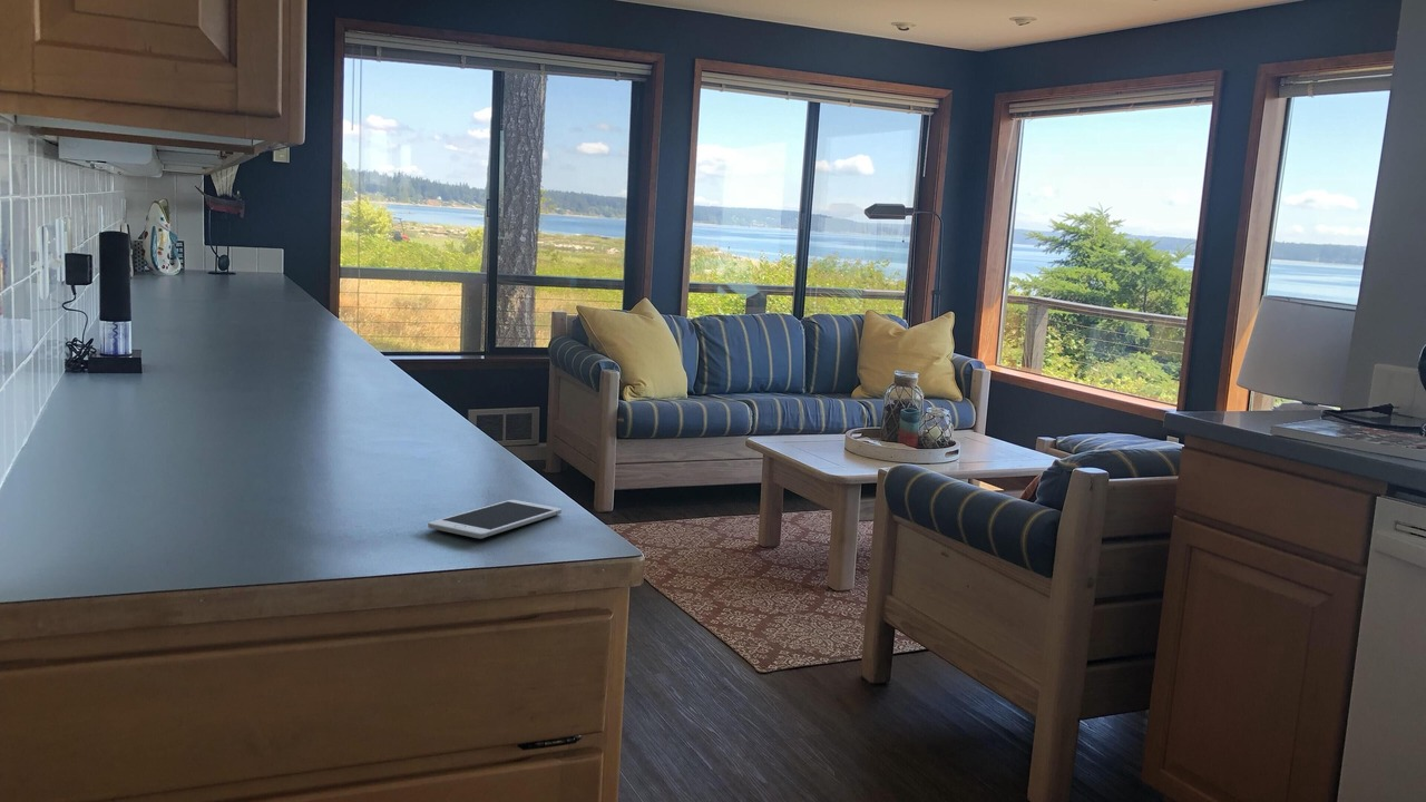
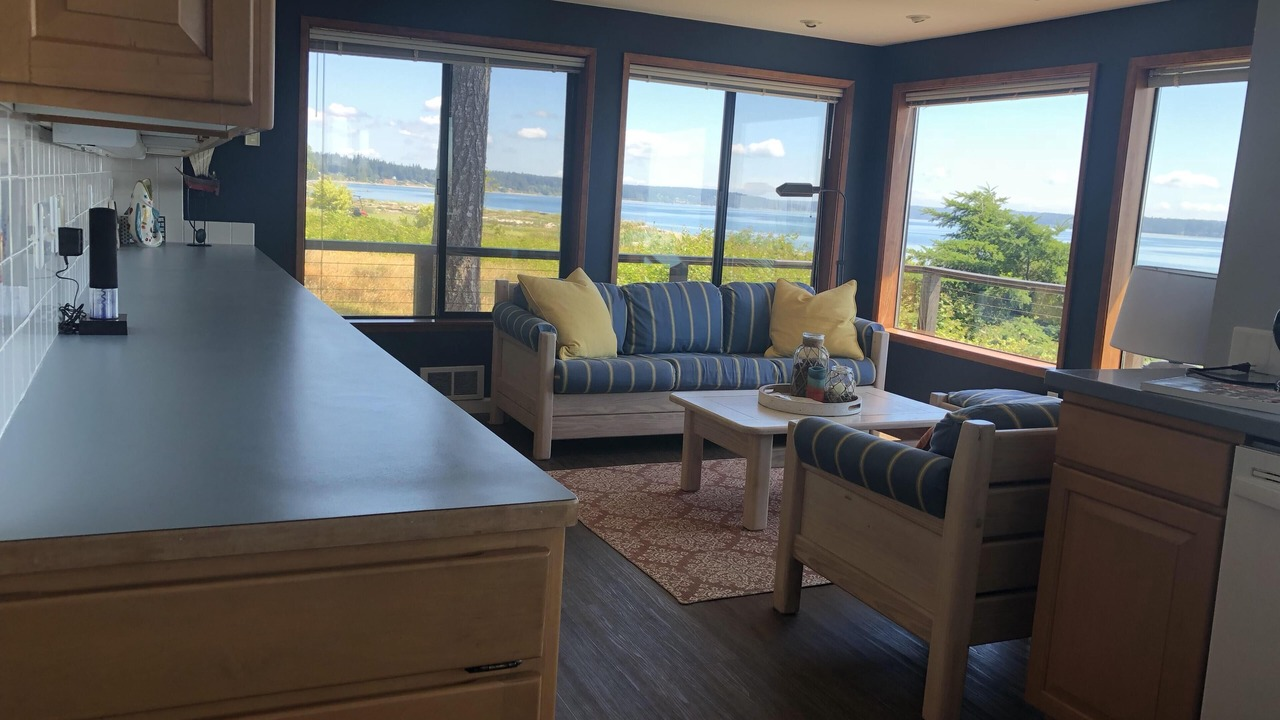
- cell phone [427,499,563,539]
